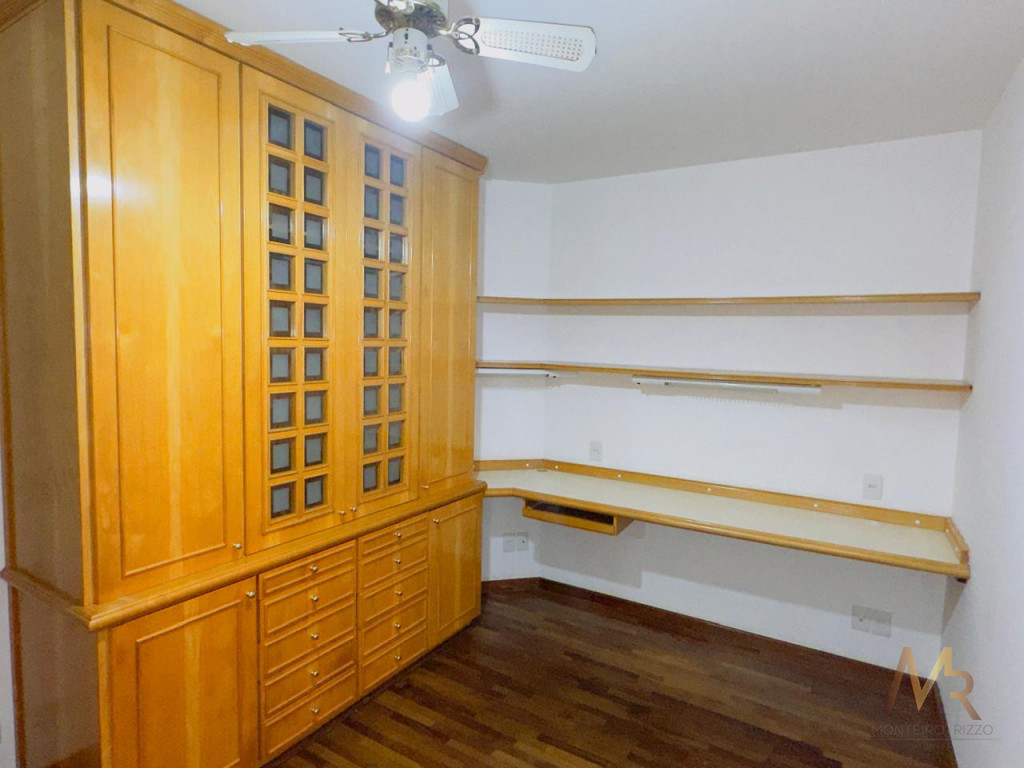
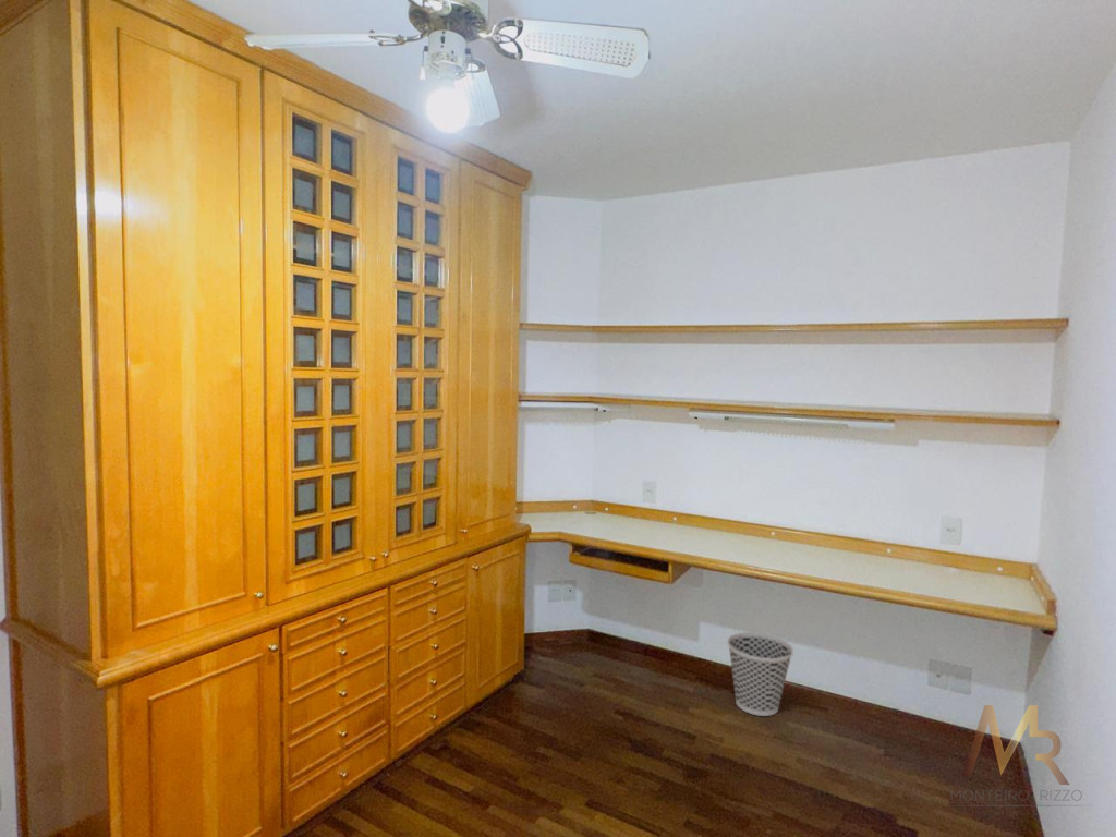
+ wastebasket [726,631,794,717]
